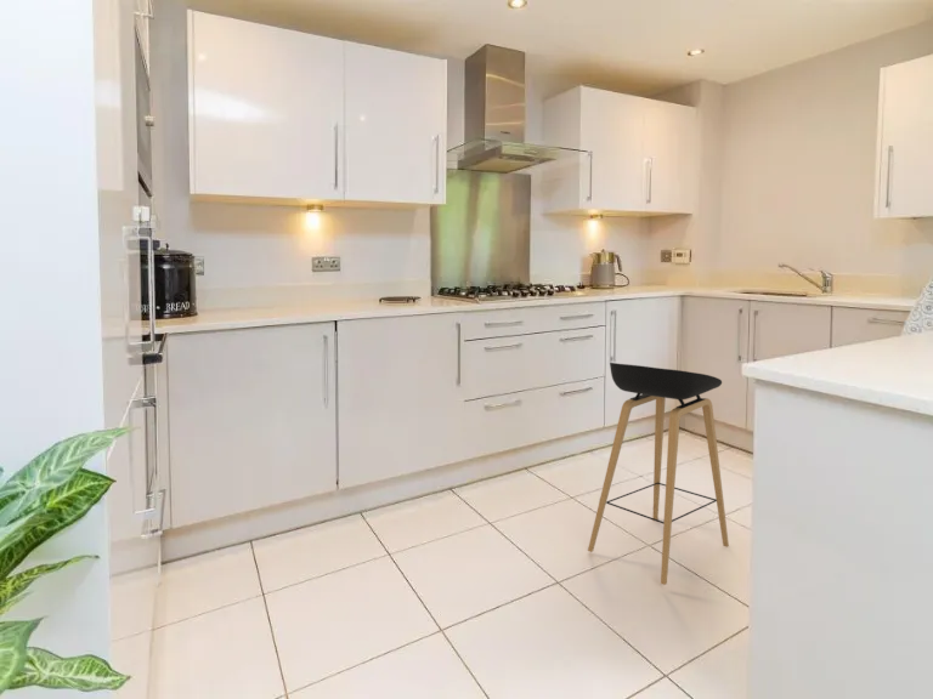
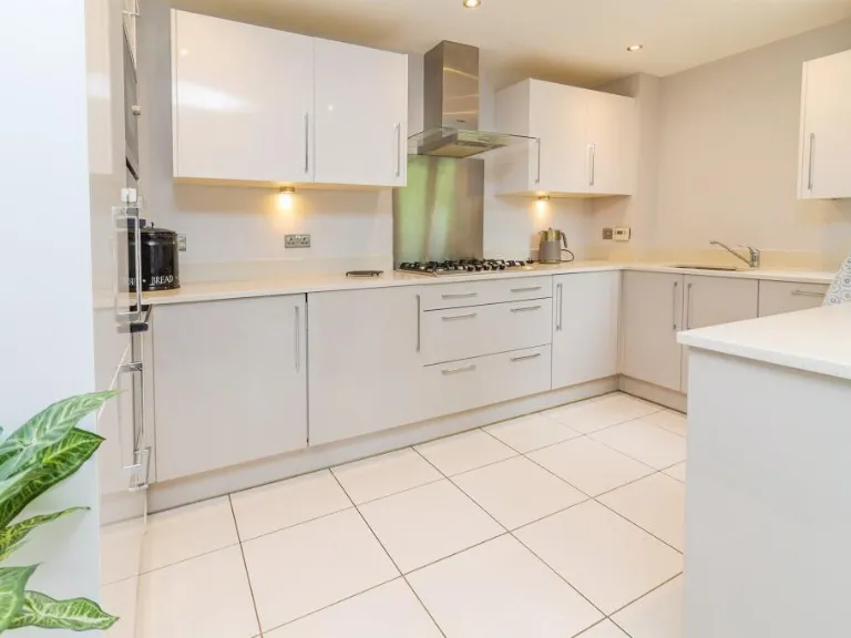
- stool [587,362,730,586]
